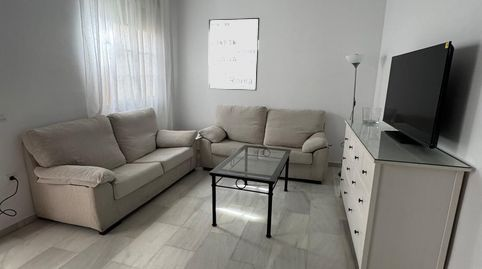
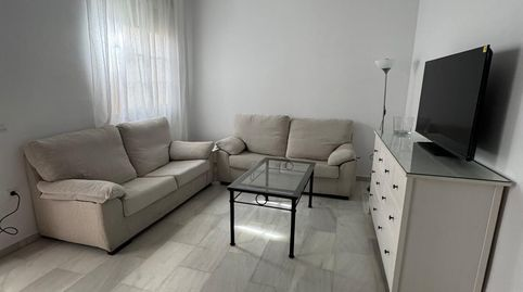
- wall art [207,17,261,91]
